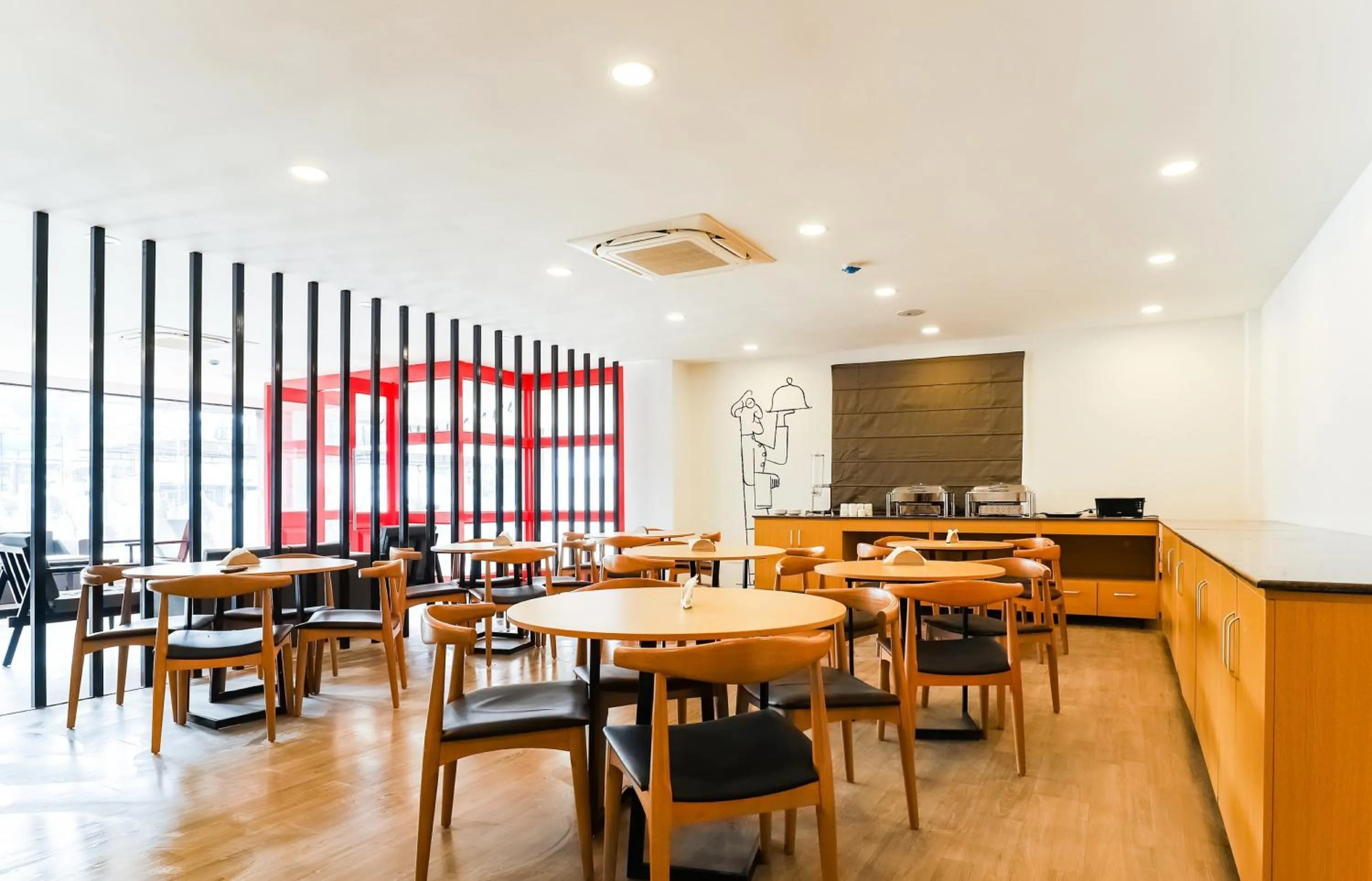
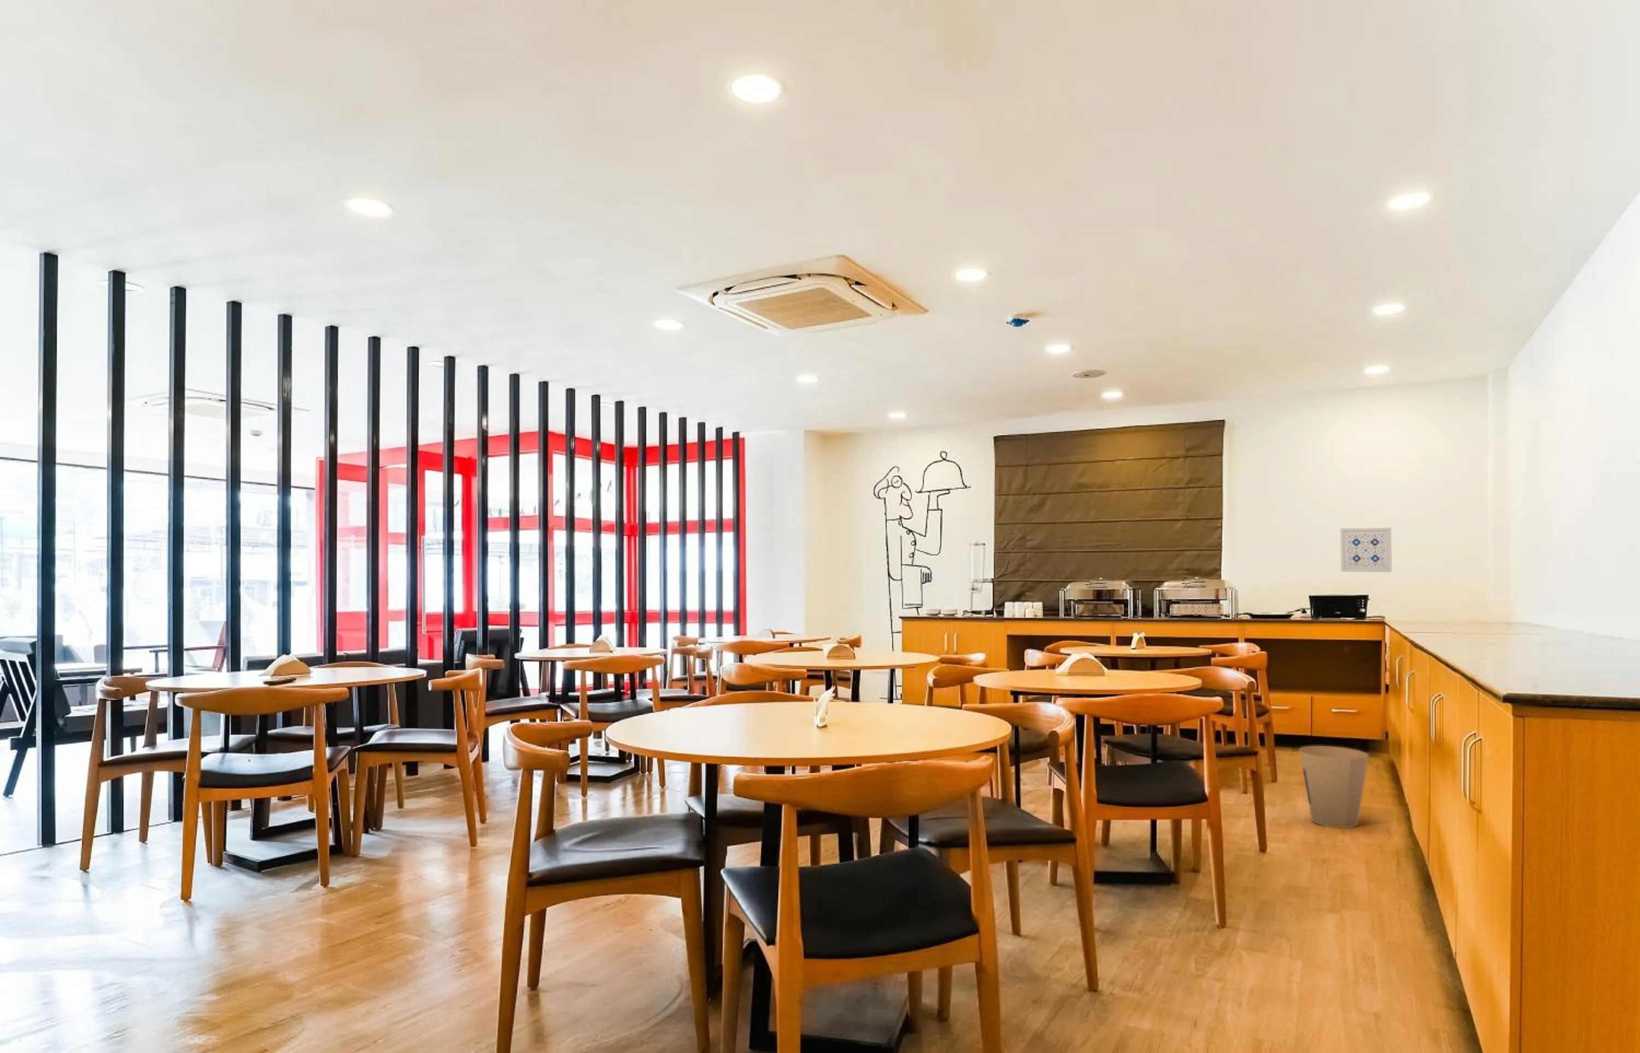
+ trash can [1298,745,1370,828]
+ wall art [1340,527,1393,573]
